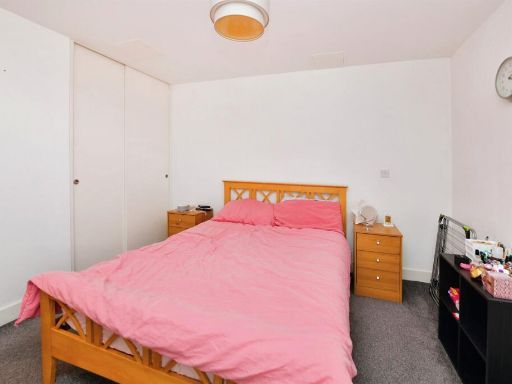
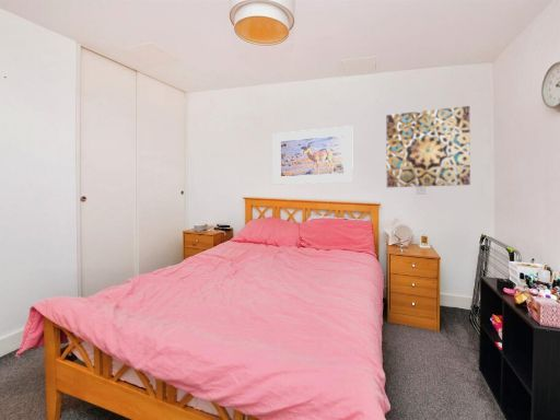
+ wall art [385,105,471,188]
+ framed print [272,125,354,186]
